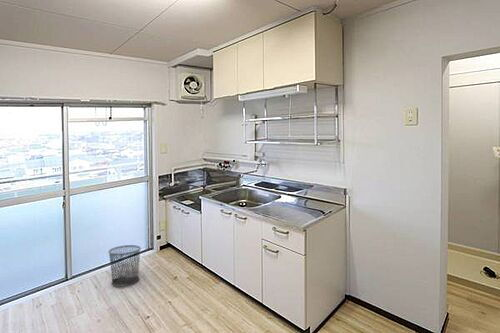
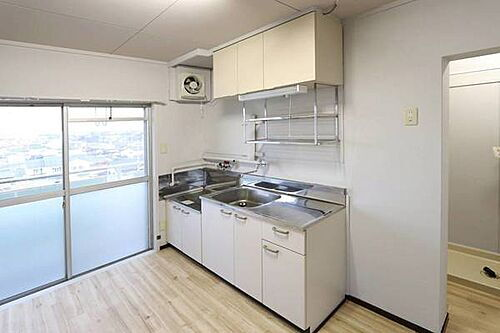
- waste bin [107,244,142,287]
